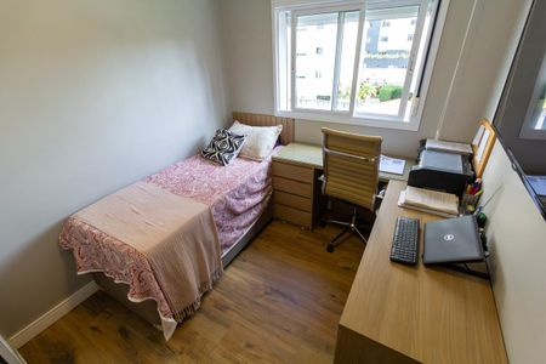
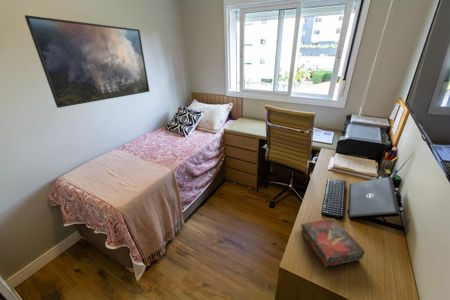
+ book [300,217,366,268]
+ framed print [24,14,151,109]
